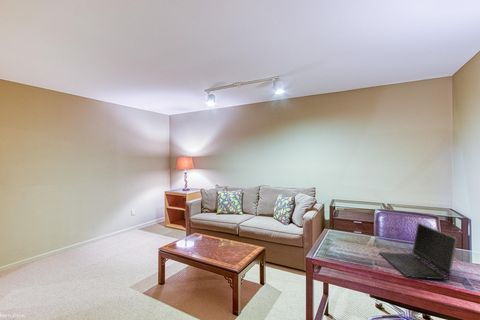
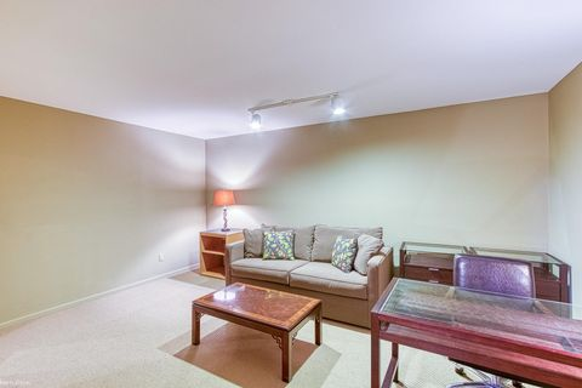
- laptop computer [378,222,458,281]
